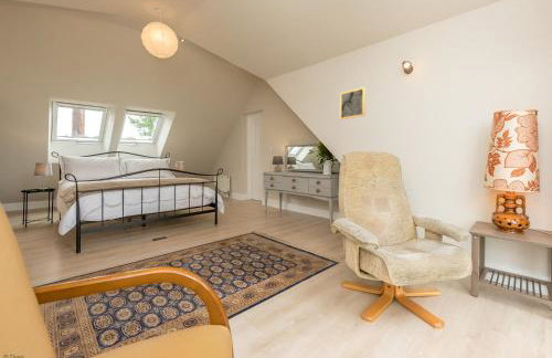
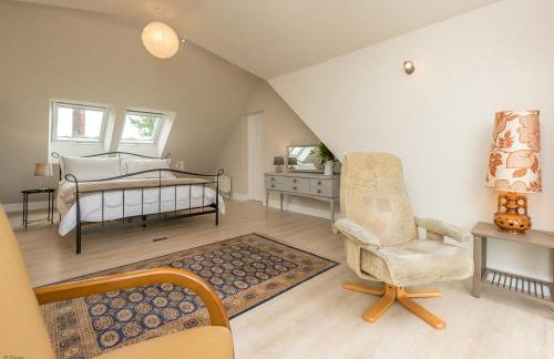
- wall art [339,86,367,120]
